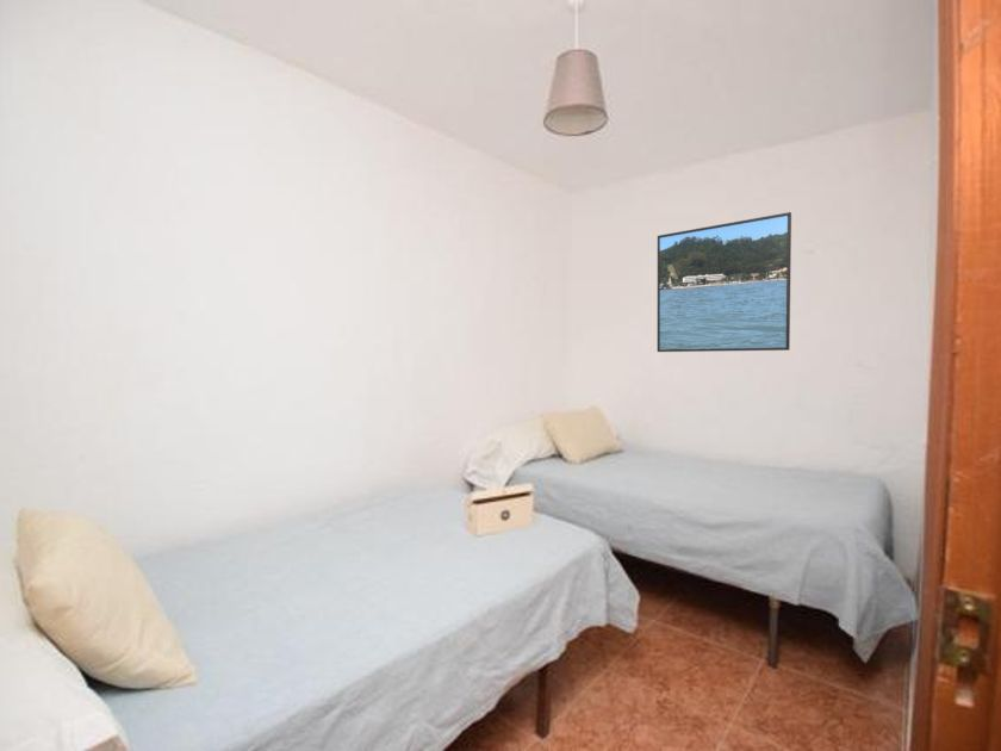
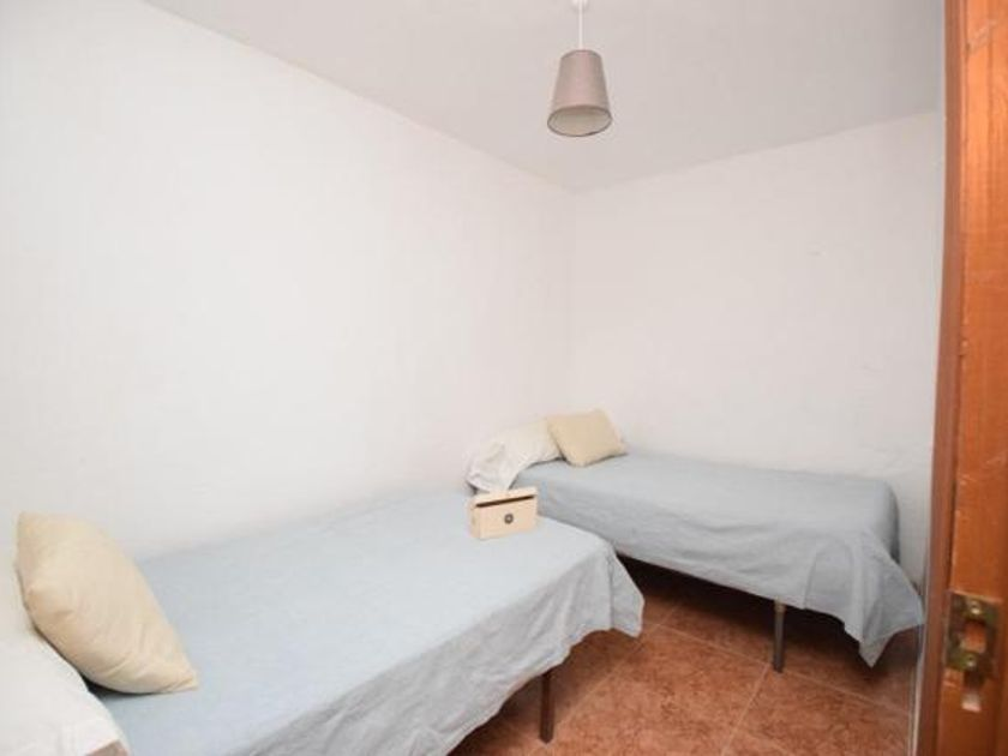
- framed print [657,211,792,353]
